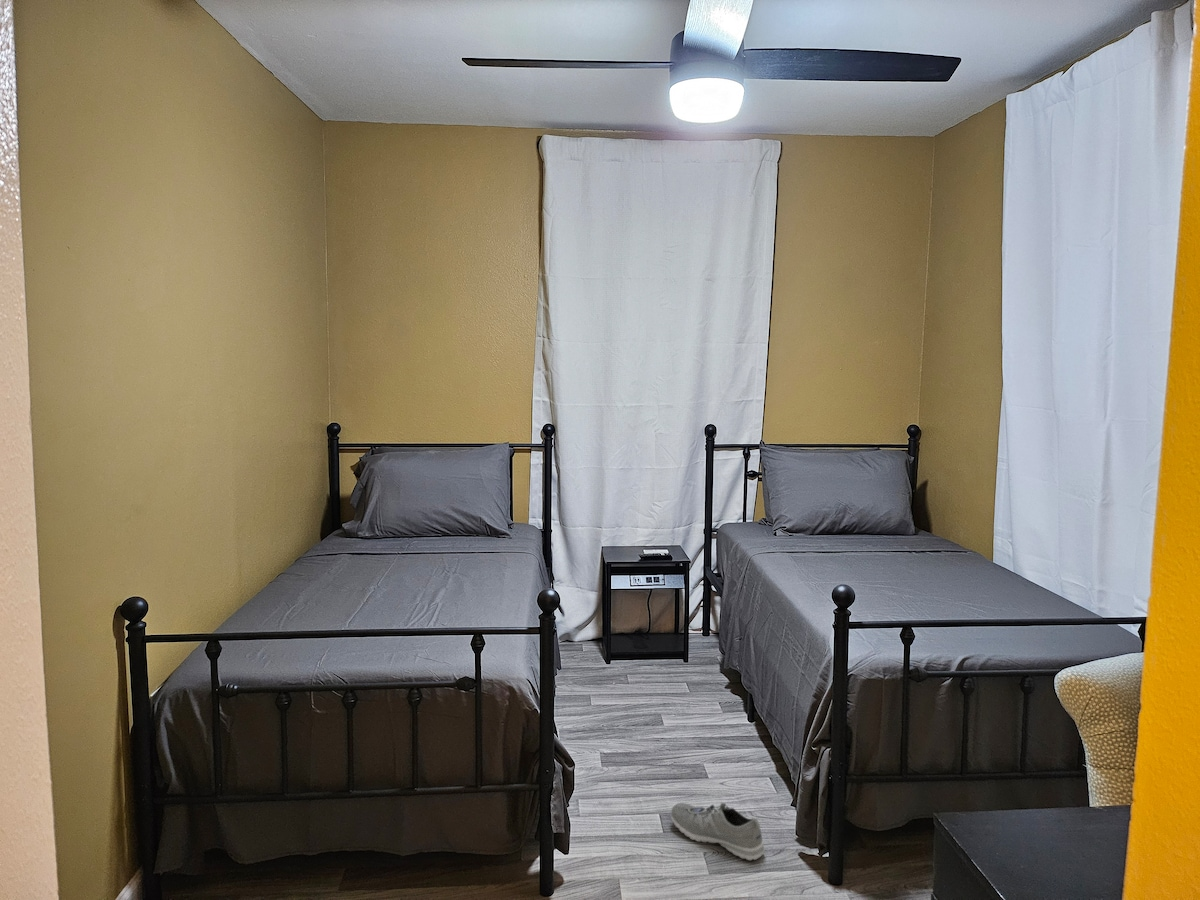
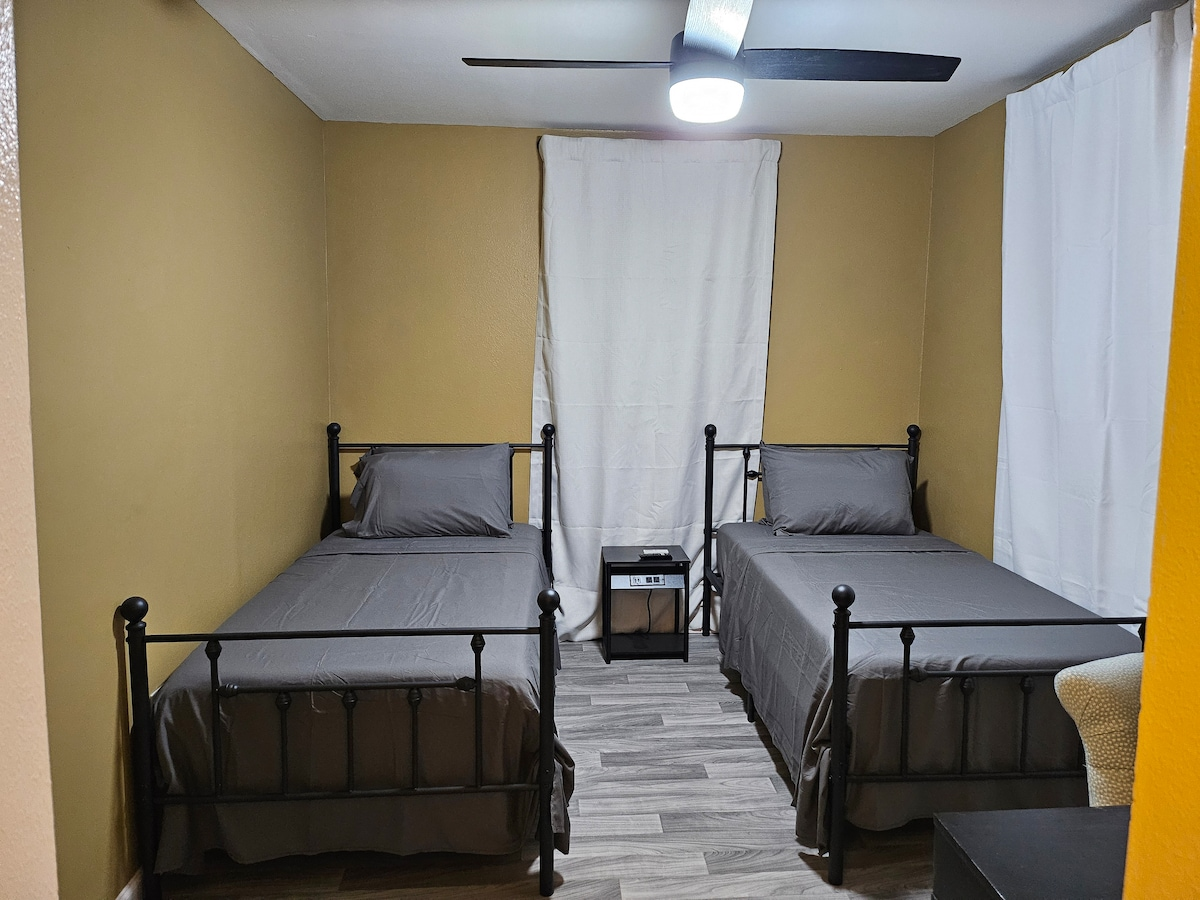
- sneaker [670,802,765,861]
